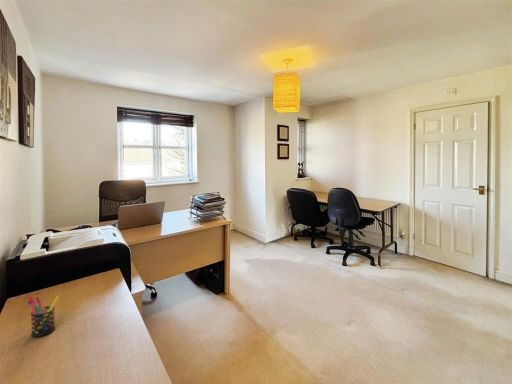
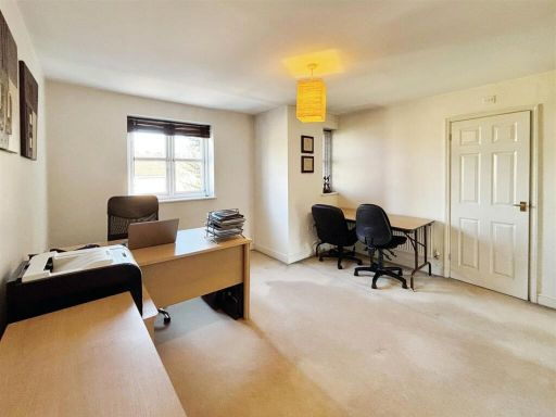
- pen holder [27,295,60,338]
